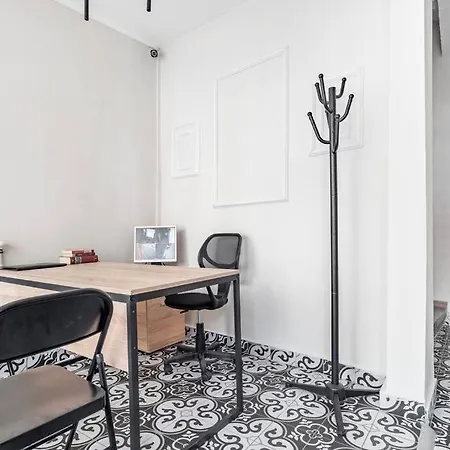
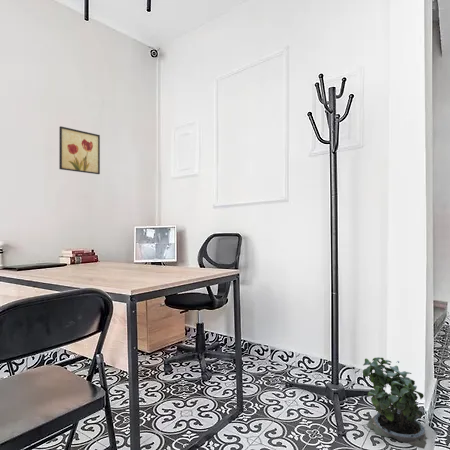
+ potted plant [362,356,429,450]
+ wall art [58,125,101,175]
